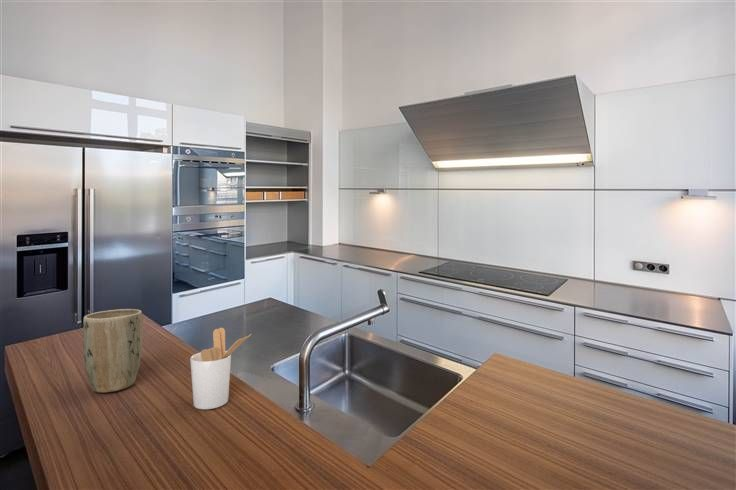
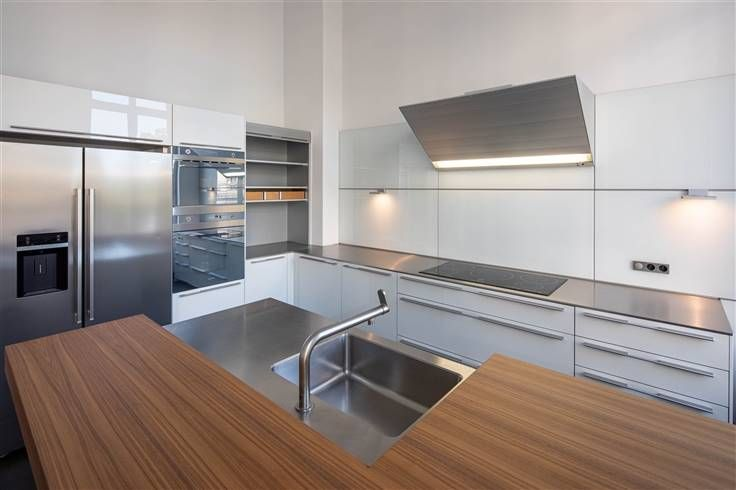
- utensil holder [189,327,252,410]
- plant pot [82,308,144,394]
